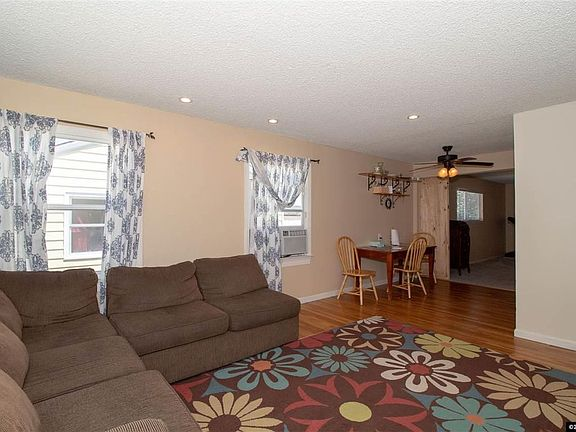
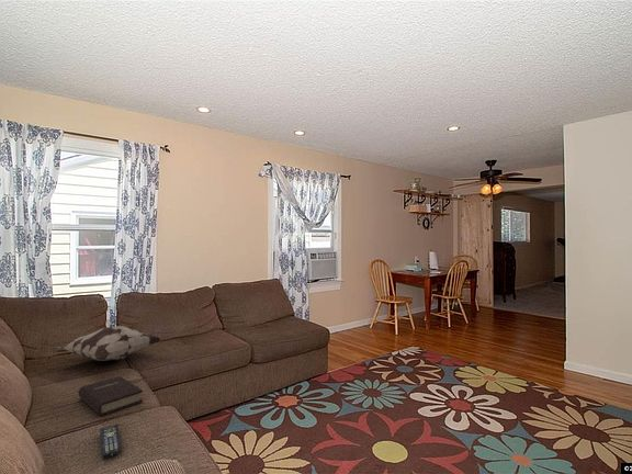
+ decorative pillow [53,325,161,362]
+ remote control [99,424,123,459]
+ book [78,375,144,417]
